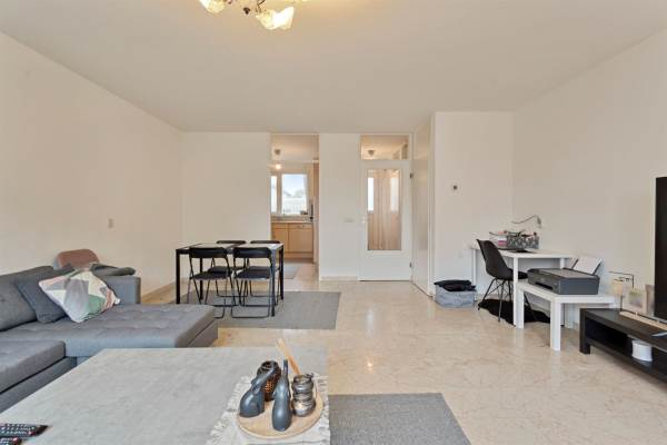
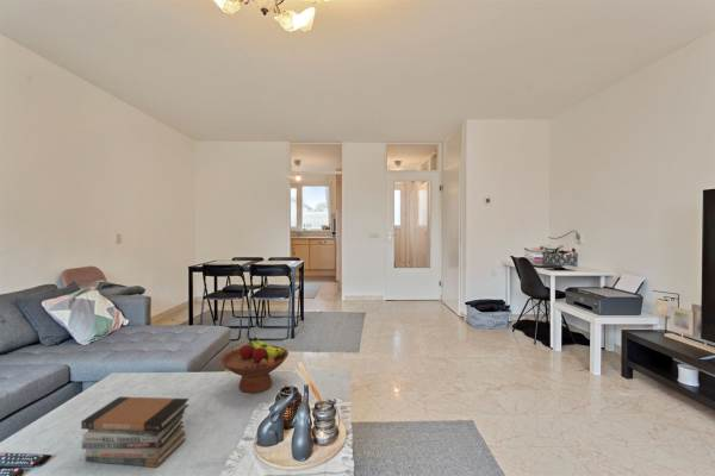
+ book stack [80,395,189,469]
+ fruit bowl [219,336,290,394]
